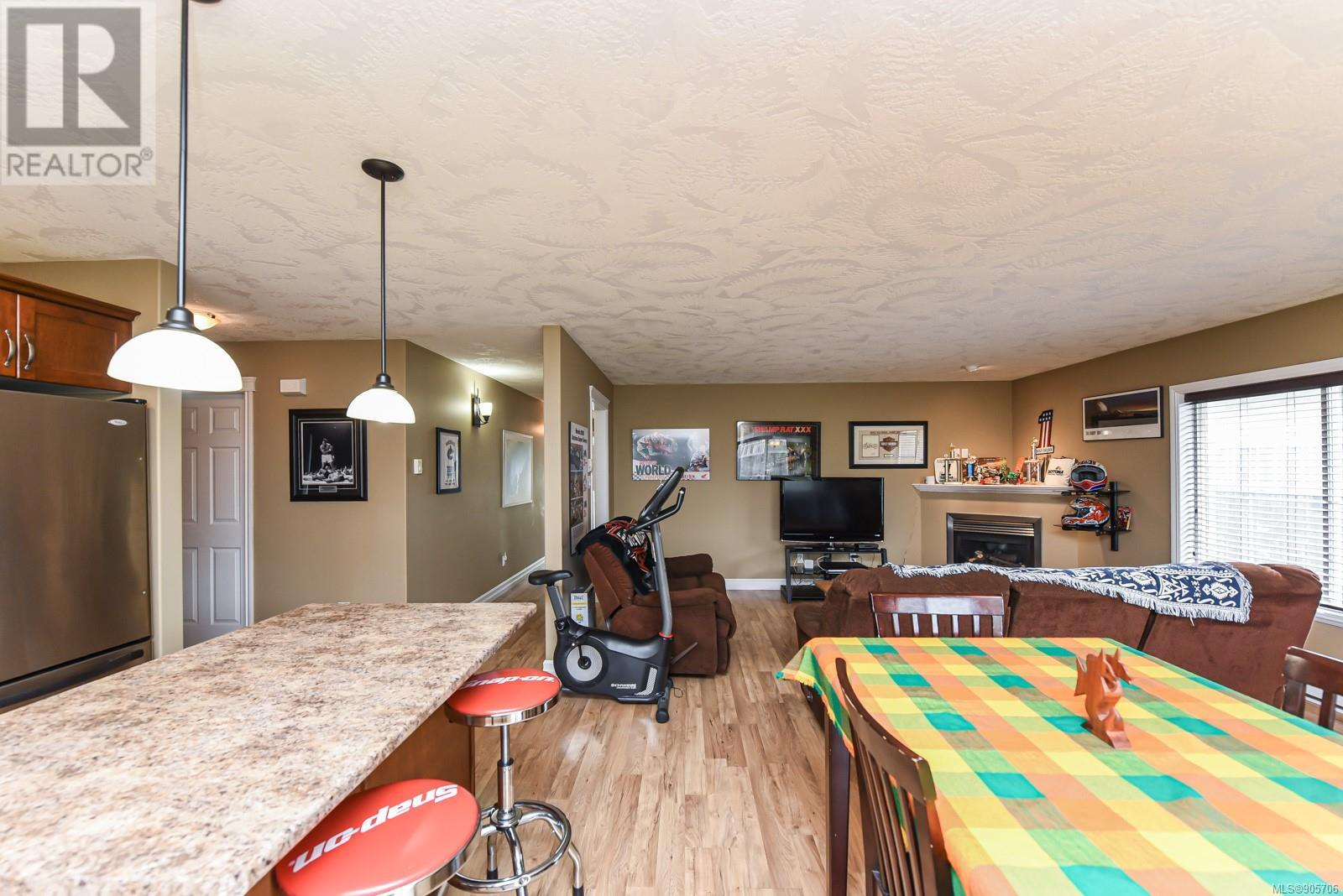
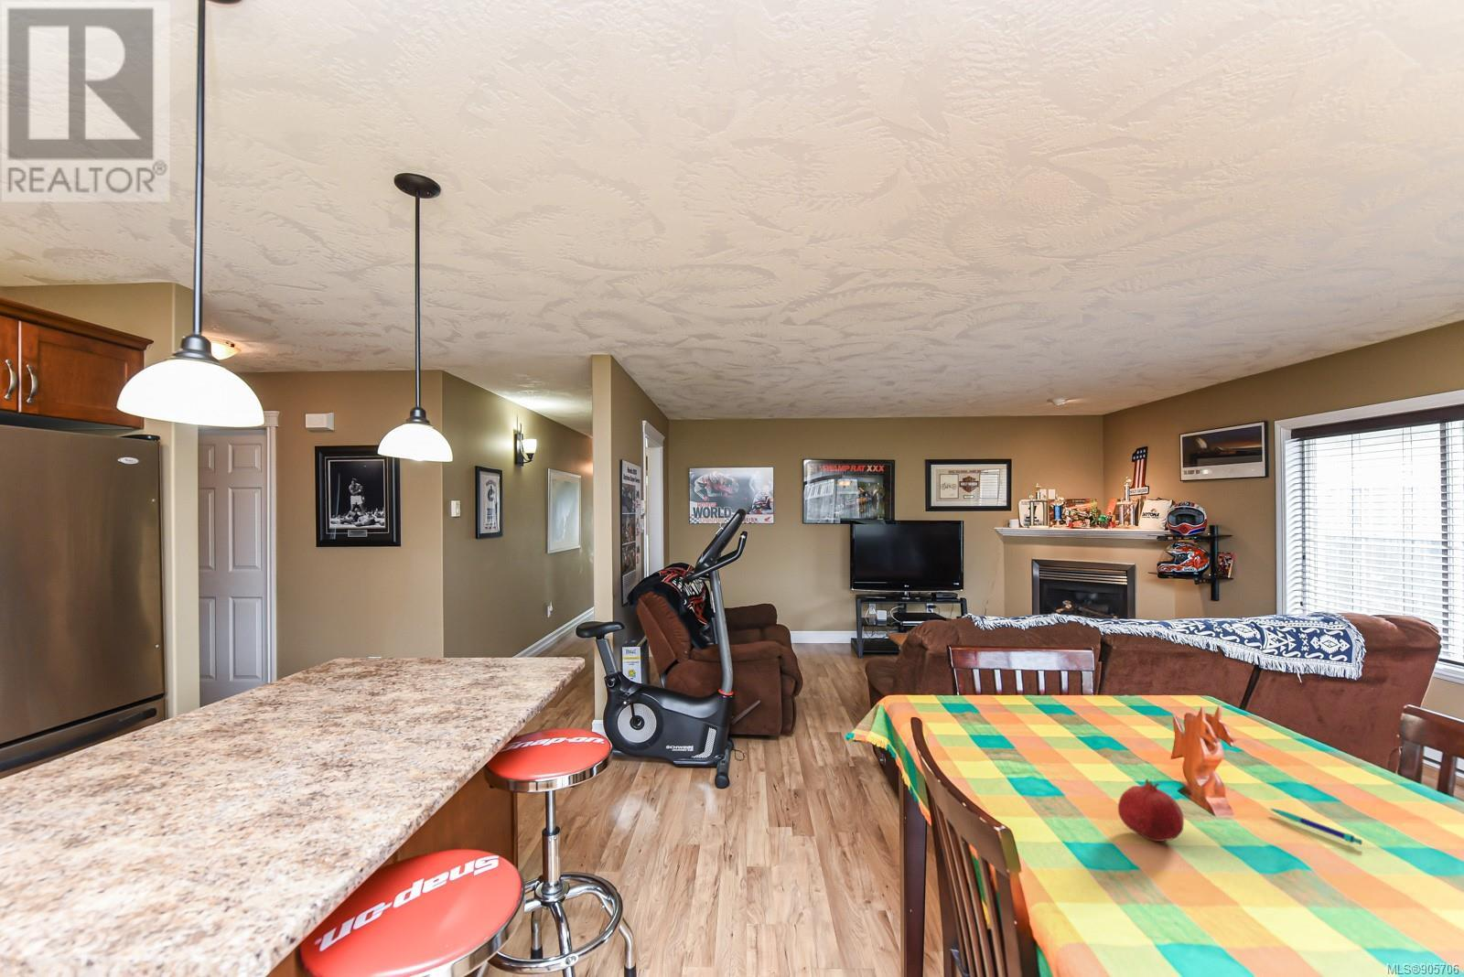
+ pen [1268,807,1364,845]
+ fruit [1117,777,1185,843]
